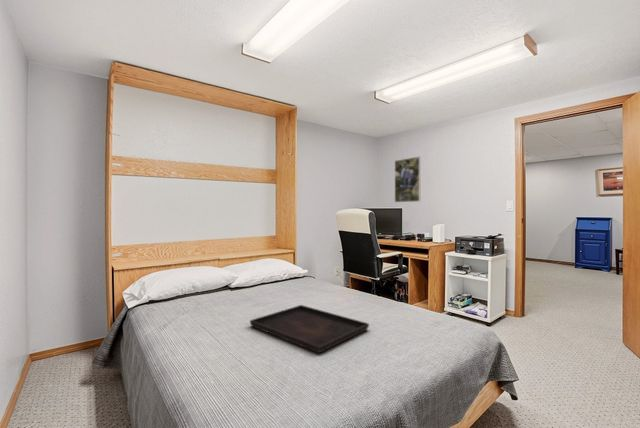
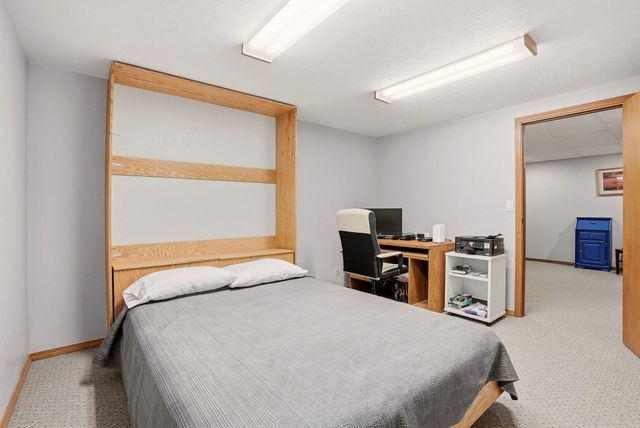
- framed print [394,156,421,203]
- serving tray [249,304,370,354]
